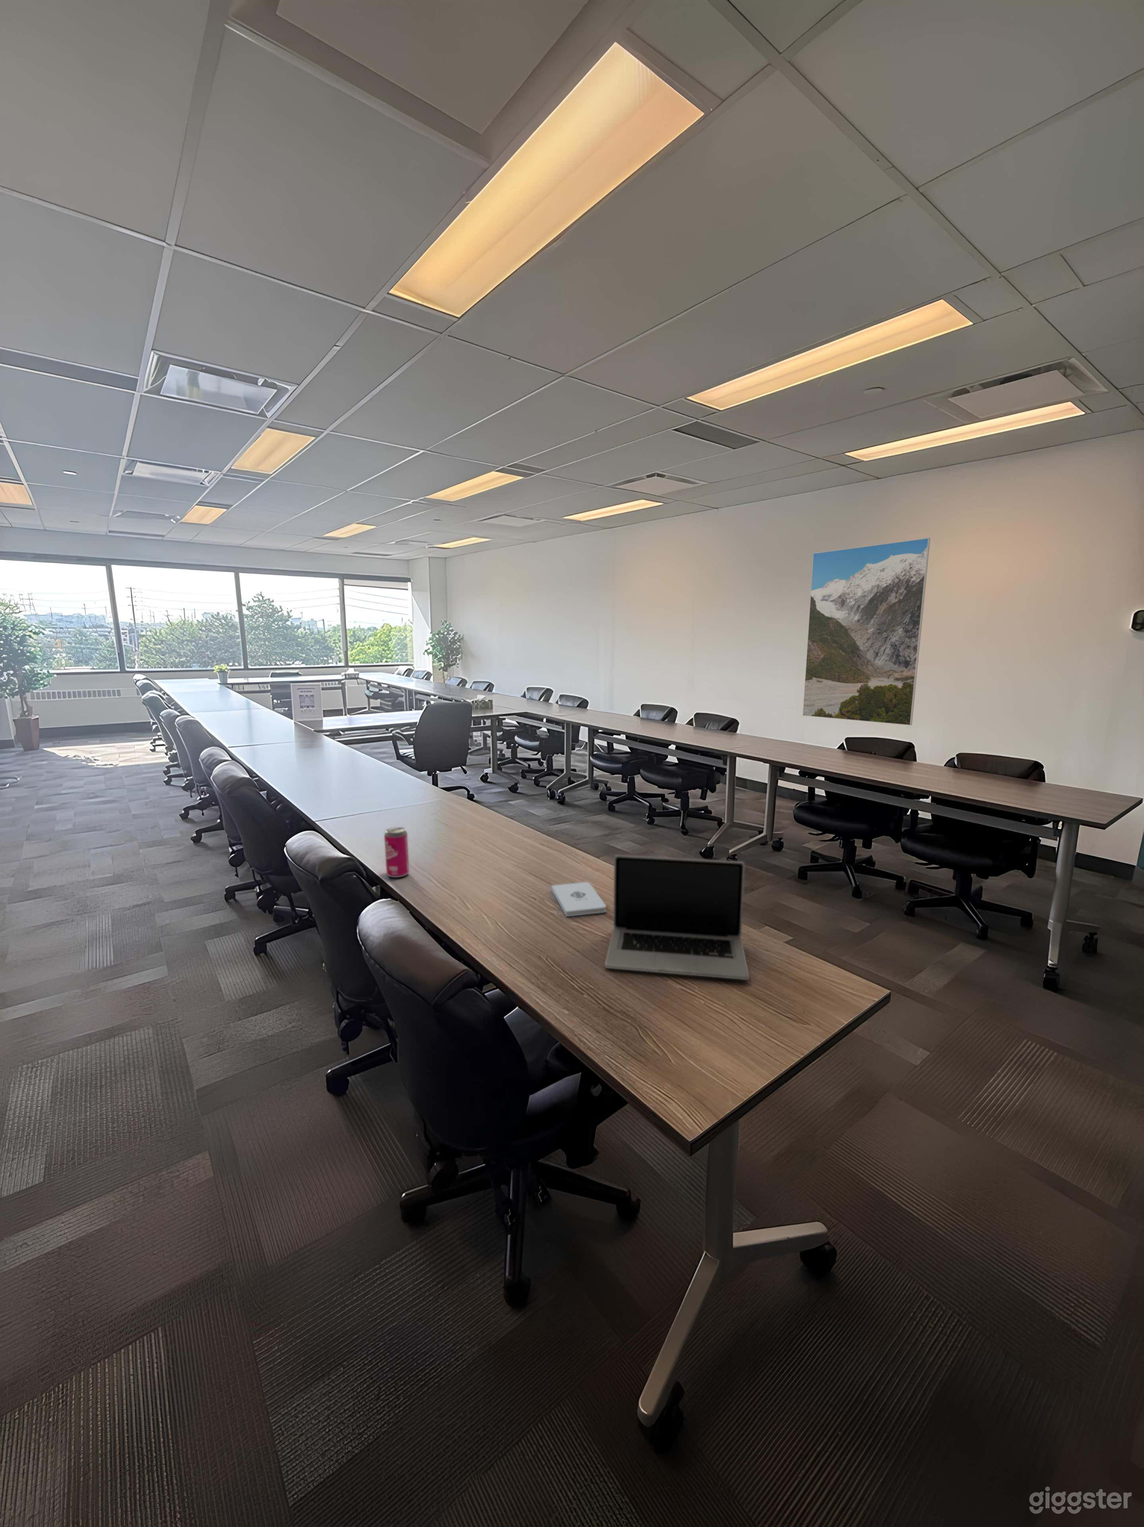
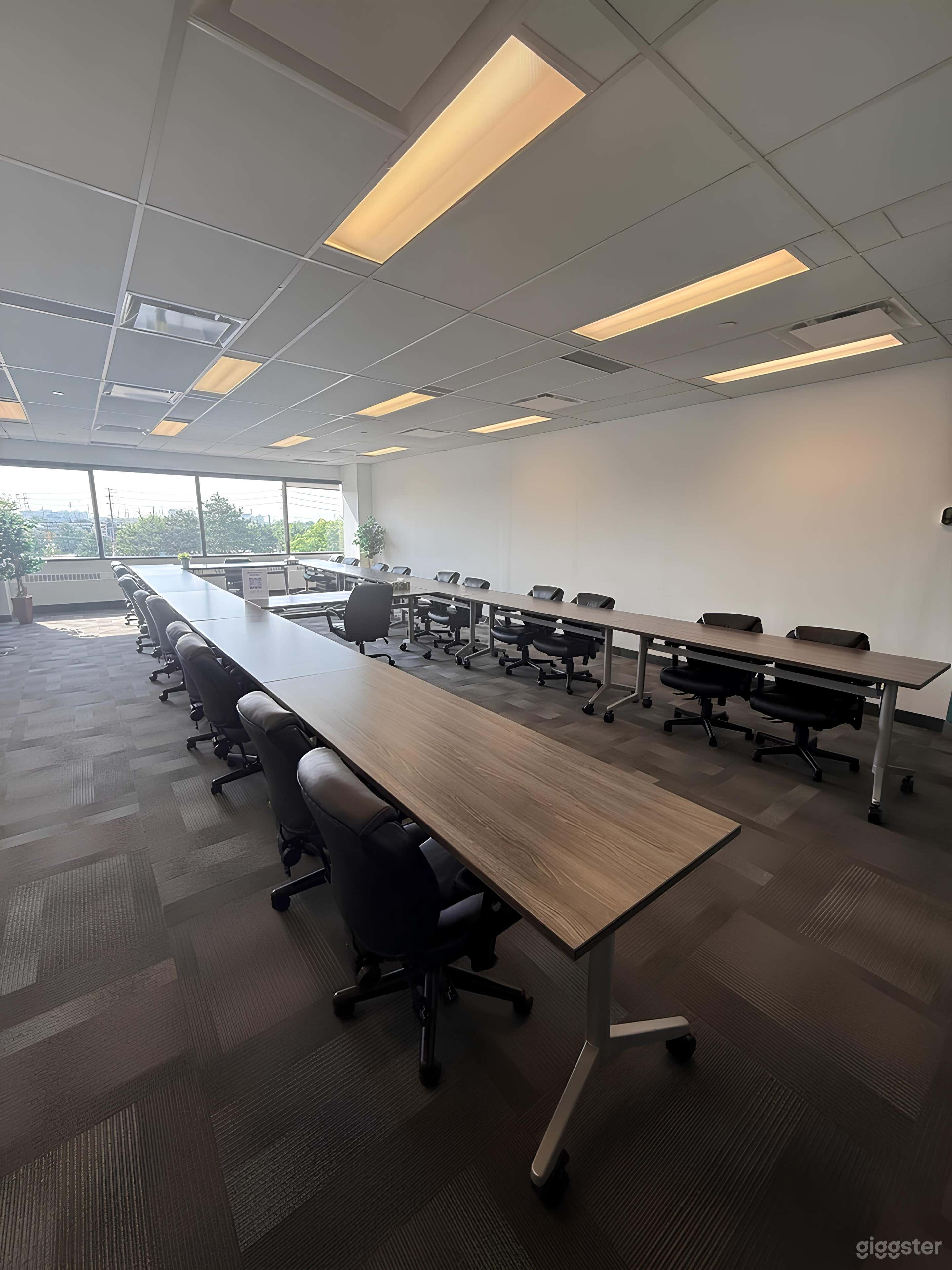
- beverage can [383,827,410,878]
- notepad [550,881,607,917]
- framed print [802,537,930,726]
- laptop [604,855,750,980]
